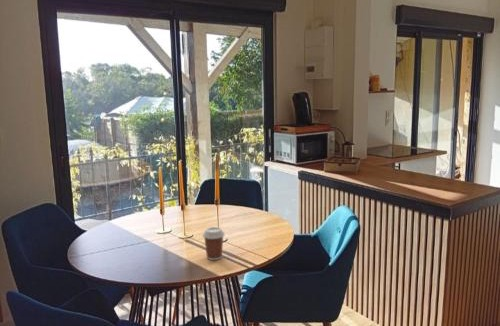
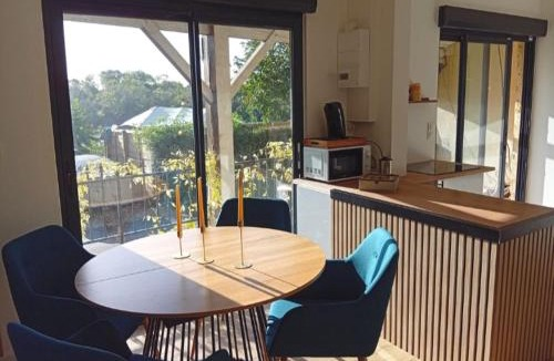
- coffee cup [202,226,226,261]
